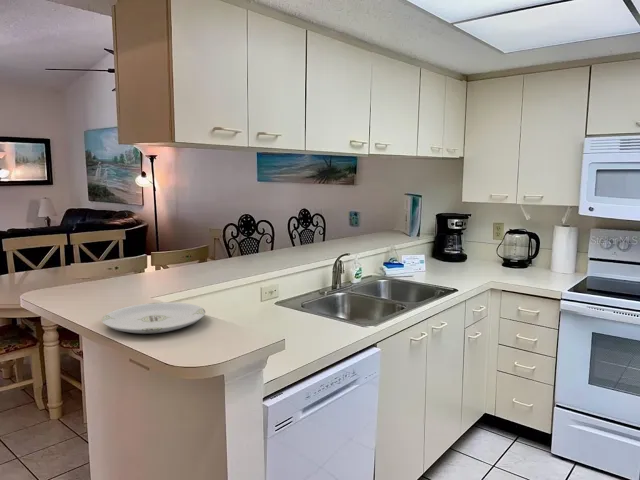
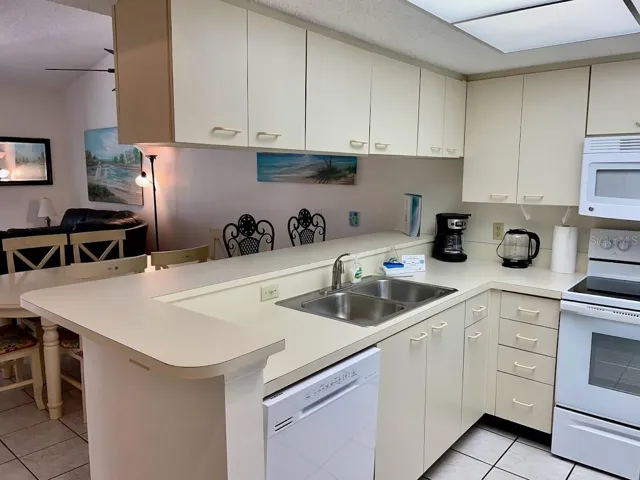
- plate [101,301,206,335]
